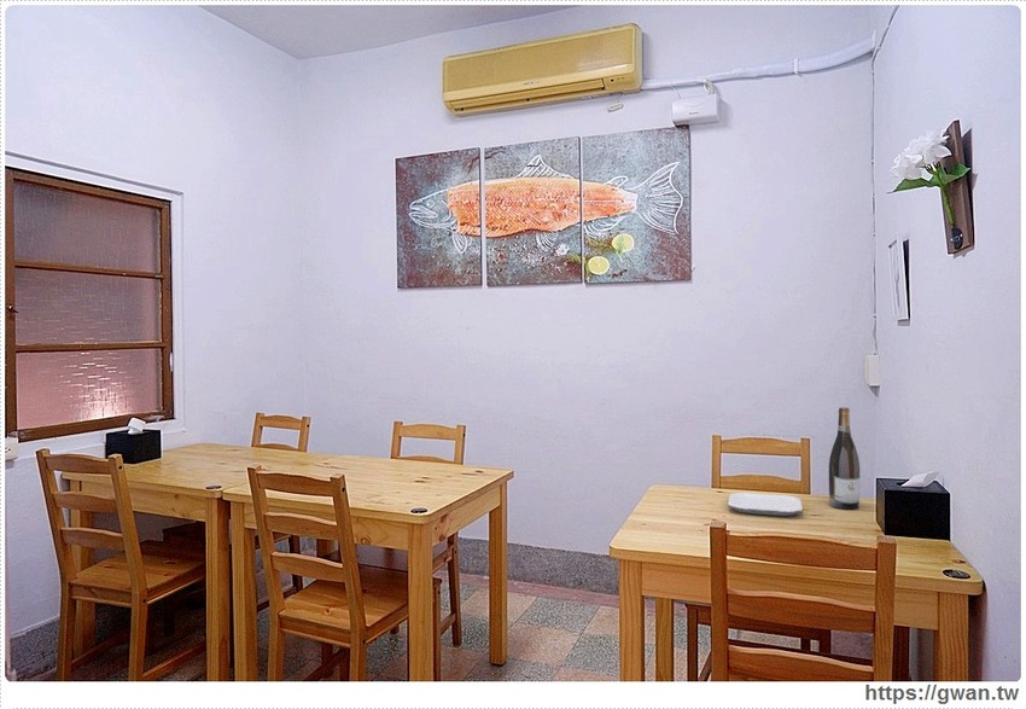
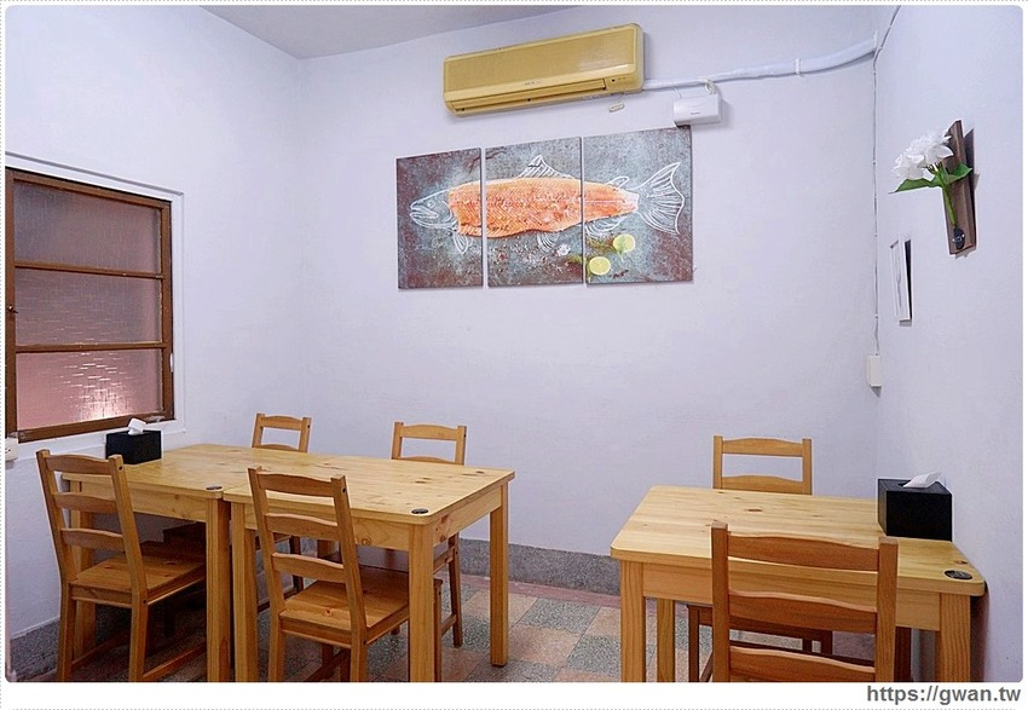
- wine bottle [828,407,861,510]
- plate [727,492,804,517]
